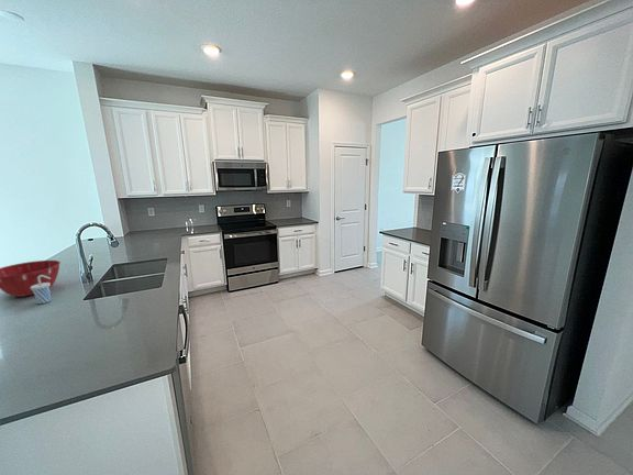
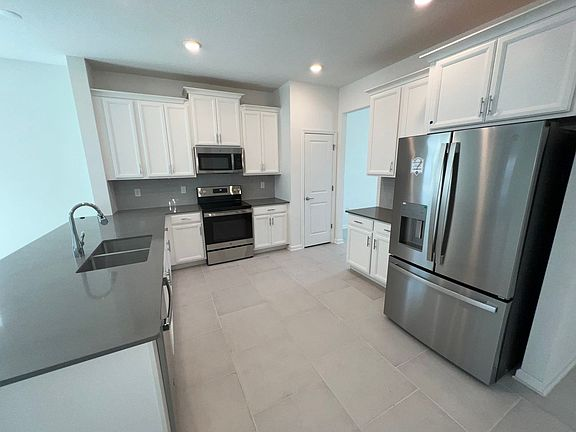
- mixing bowl [0,259,62,298]
- cup [31,275,52,305]
